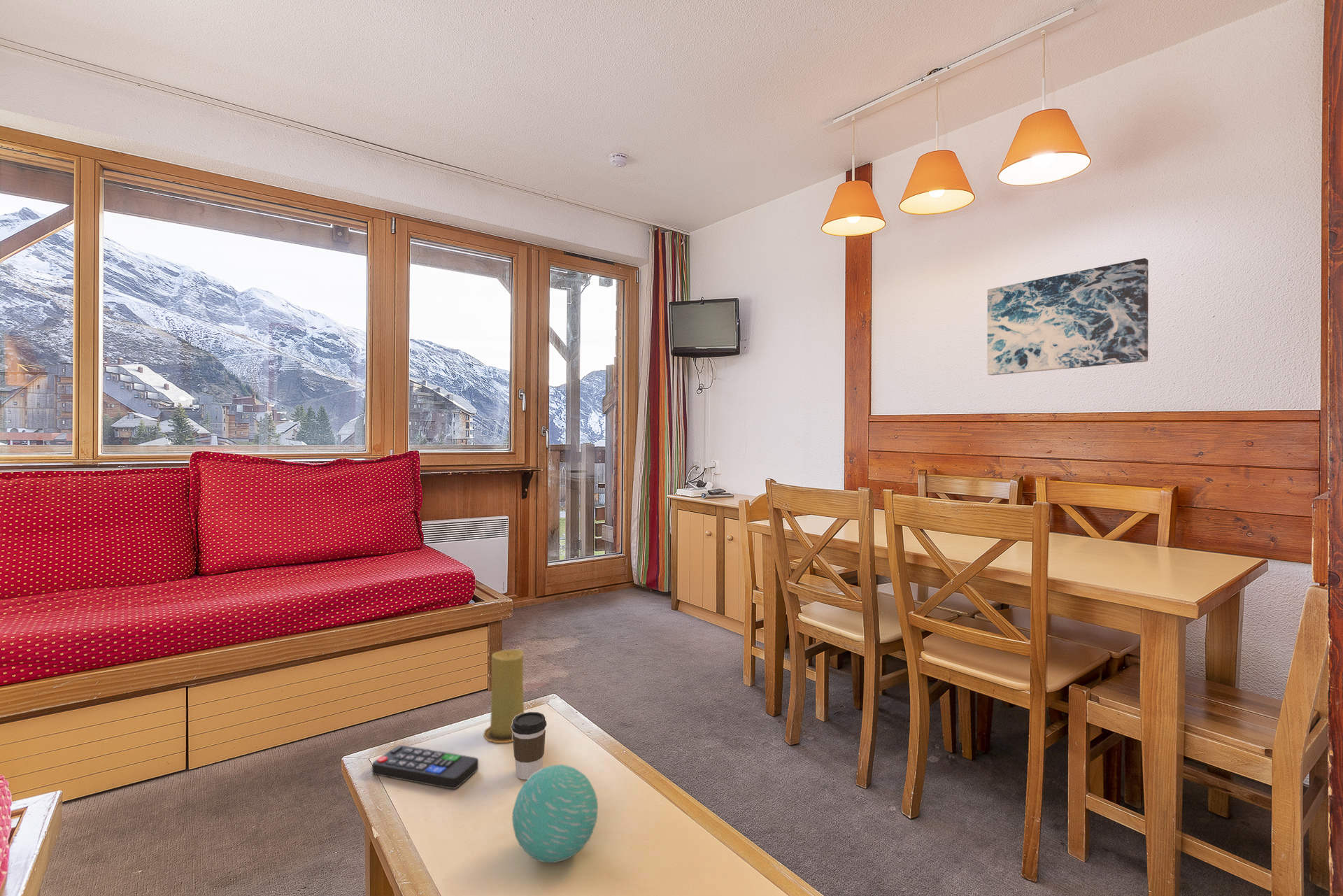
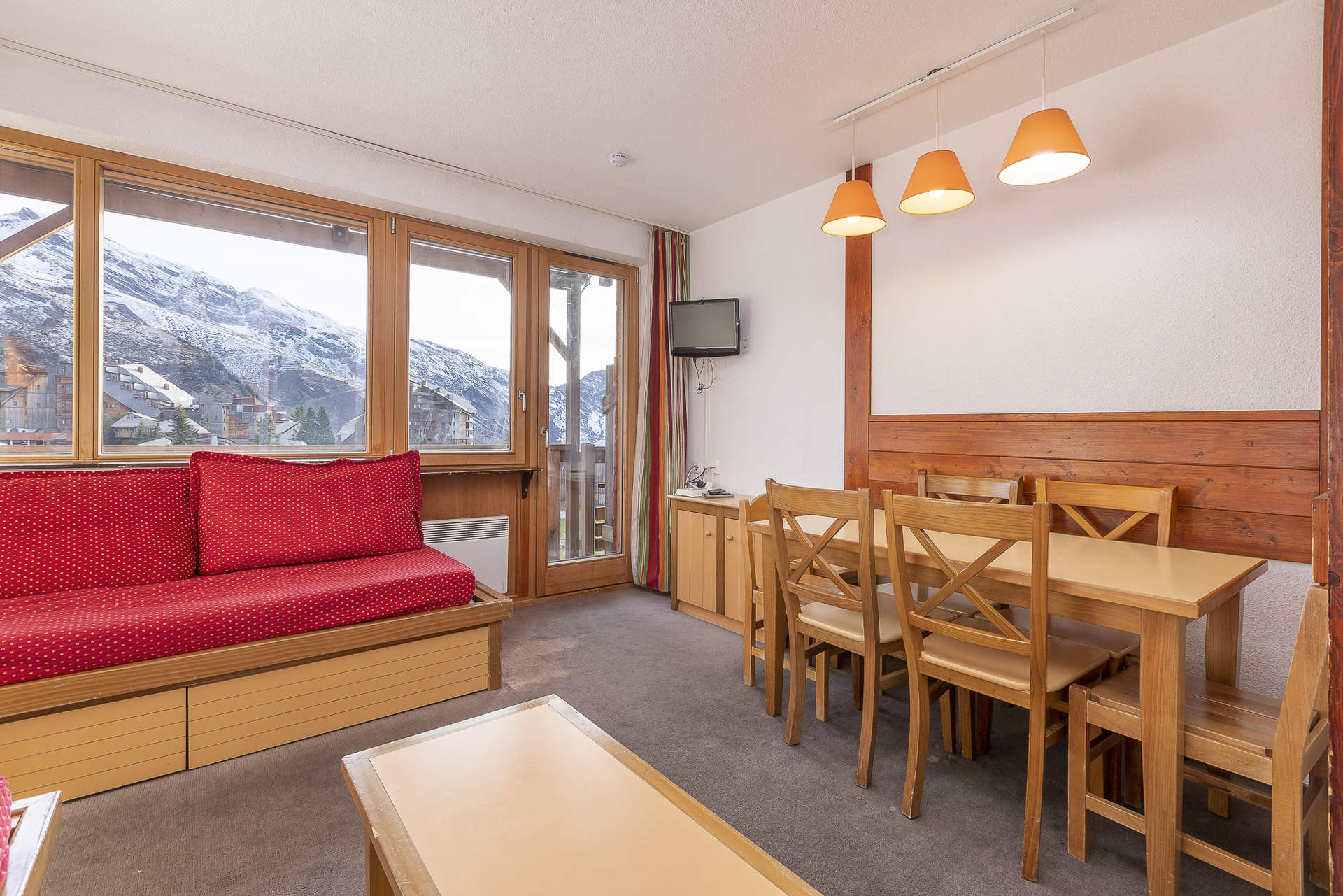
- candle [483,649,525,744]
- wall art [986,257,1149,376]
- coffee cup [511,711,547,781]
- decorative ball [511,764,599,863]
- remote control [371,745,479,790]
